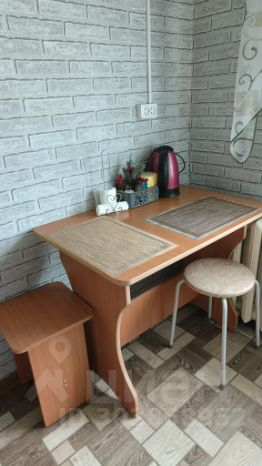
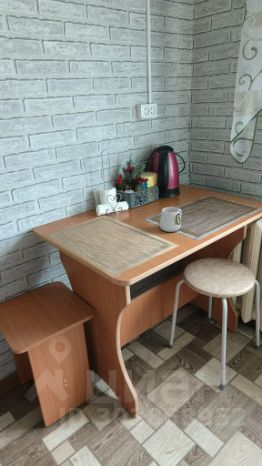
+ mug [159,206,183,233]
